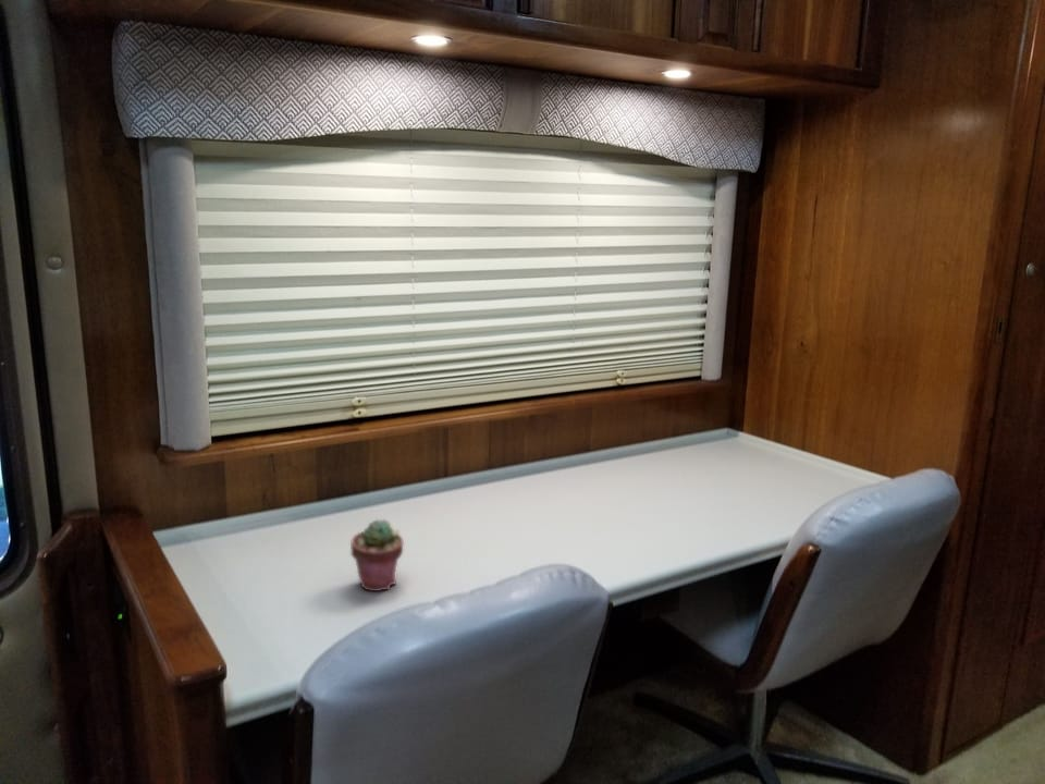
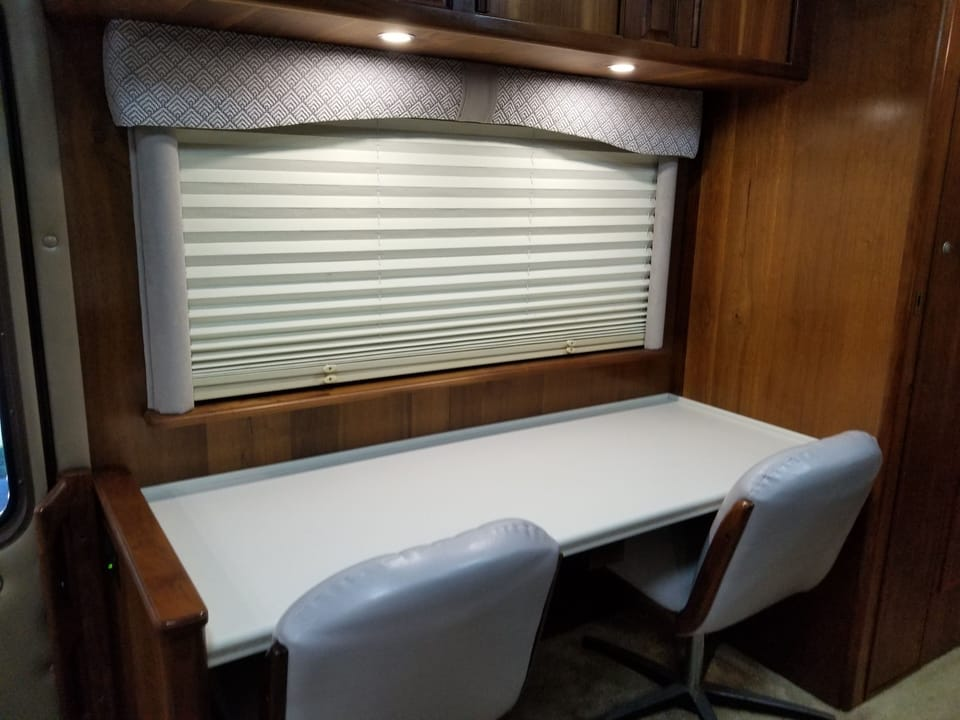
- potted succulent [349,518,405,592]
